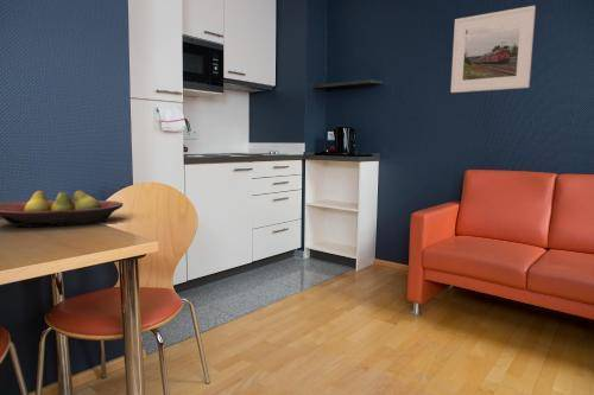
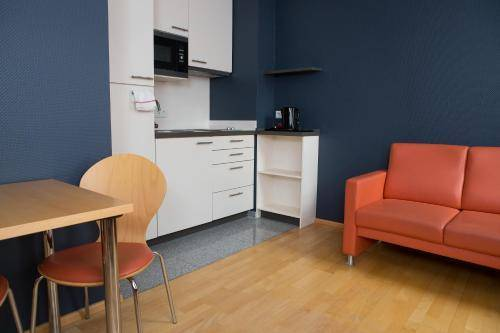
- fruit bowl [0,190,125,228]
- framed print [449,5,537,94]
